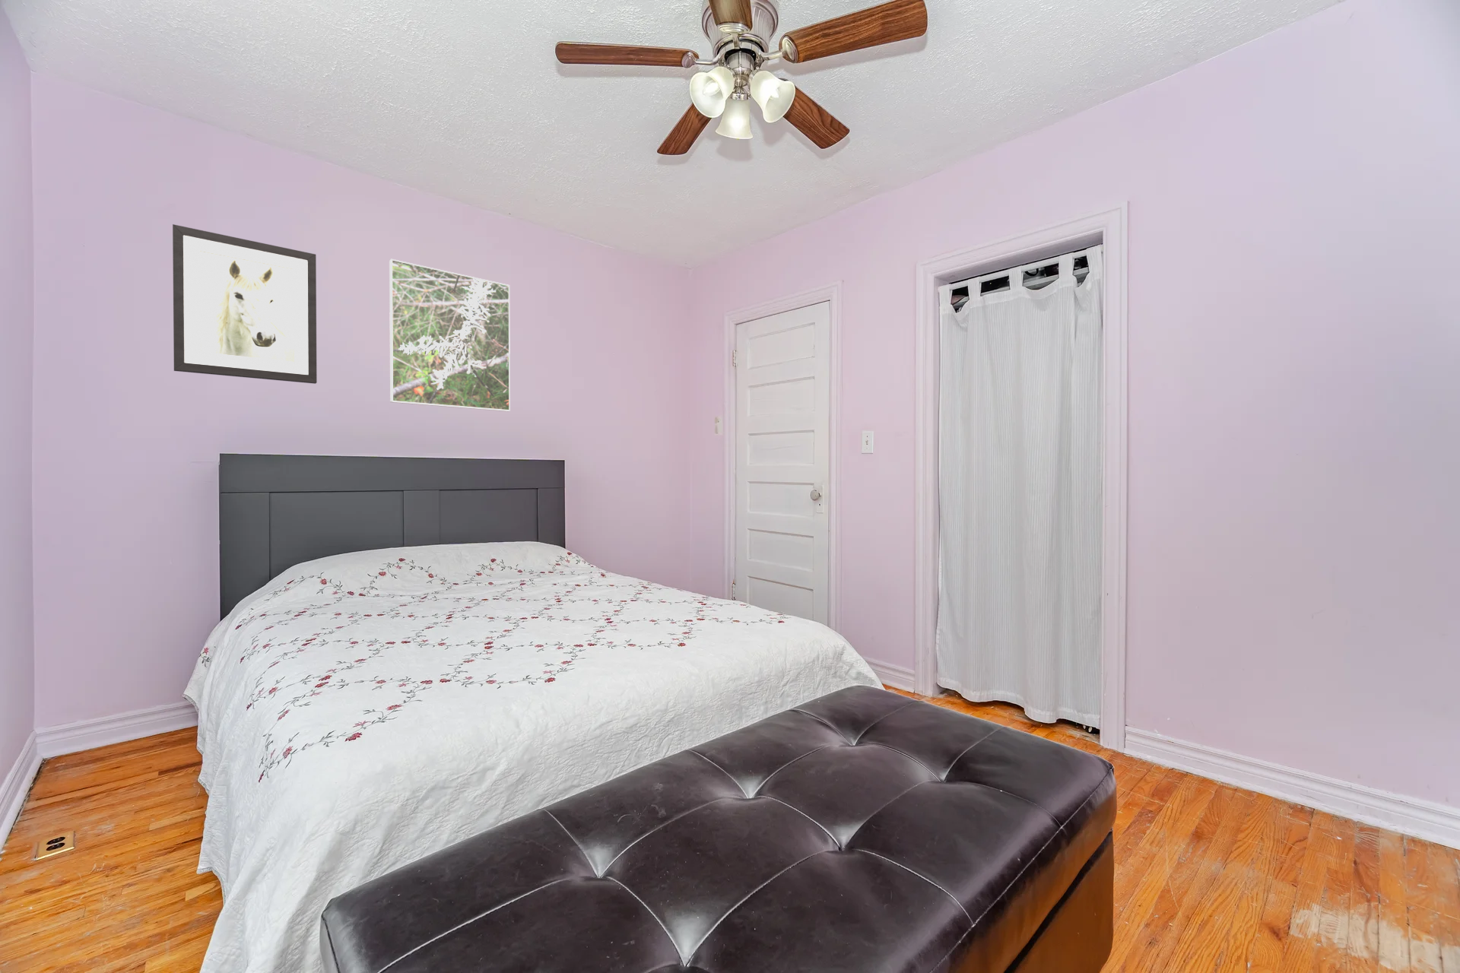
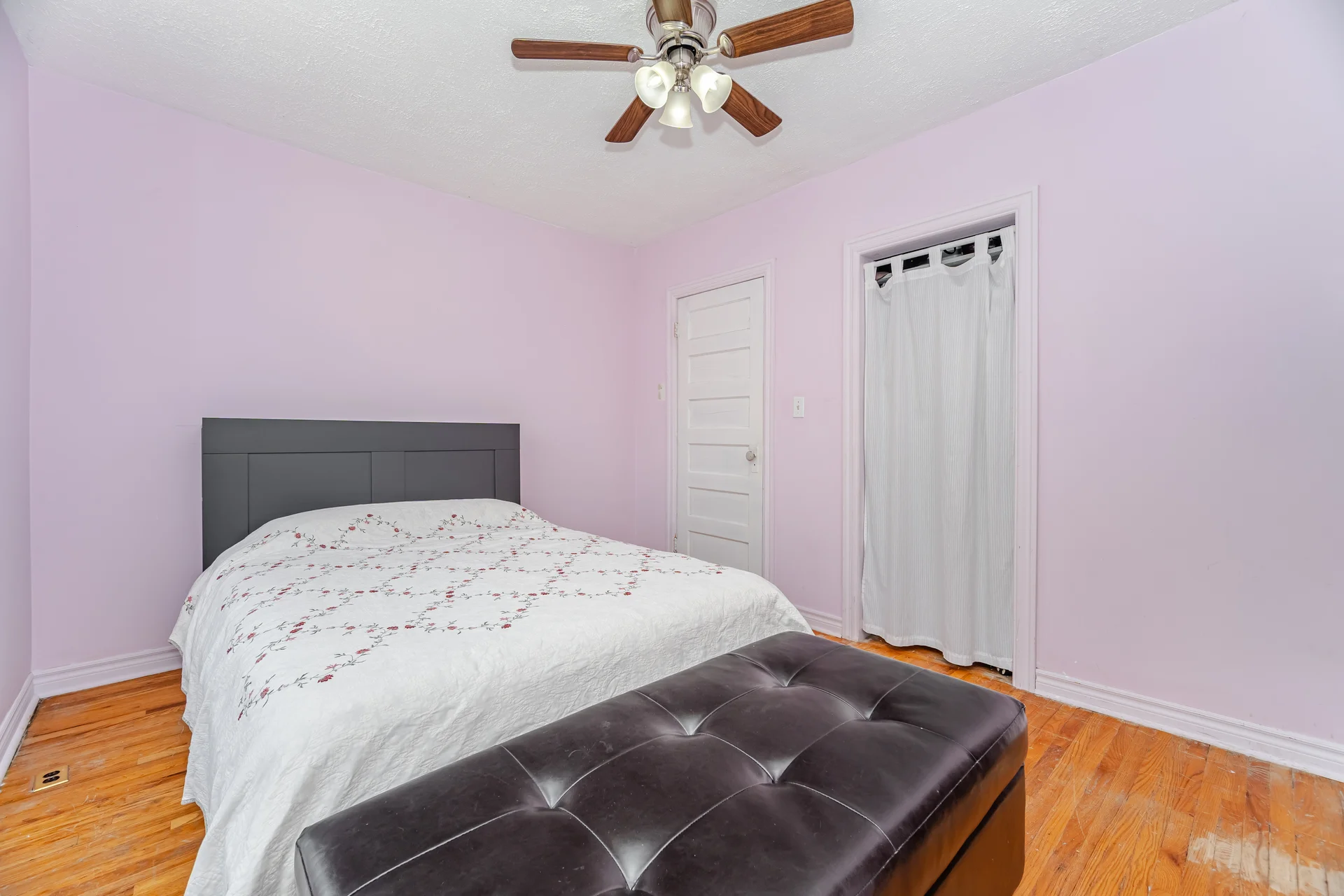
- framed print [389,258,511,412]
- wall art [172,224,318,384]
